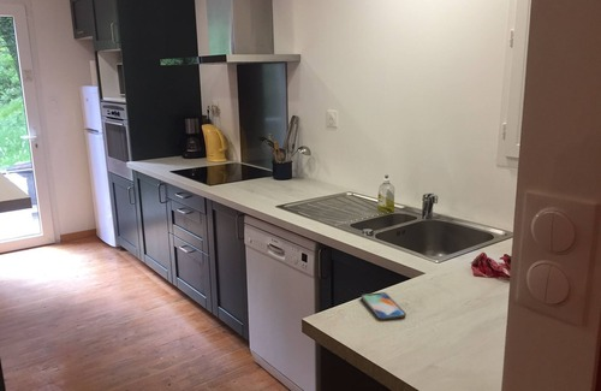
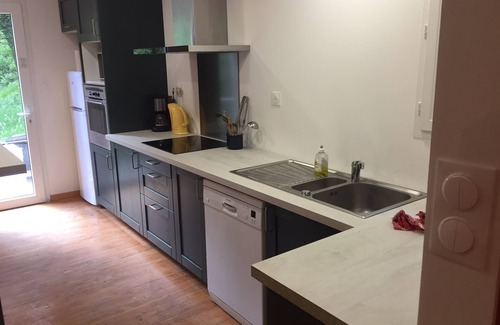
- smartphone [361,291,407,321]
